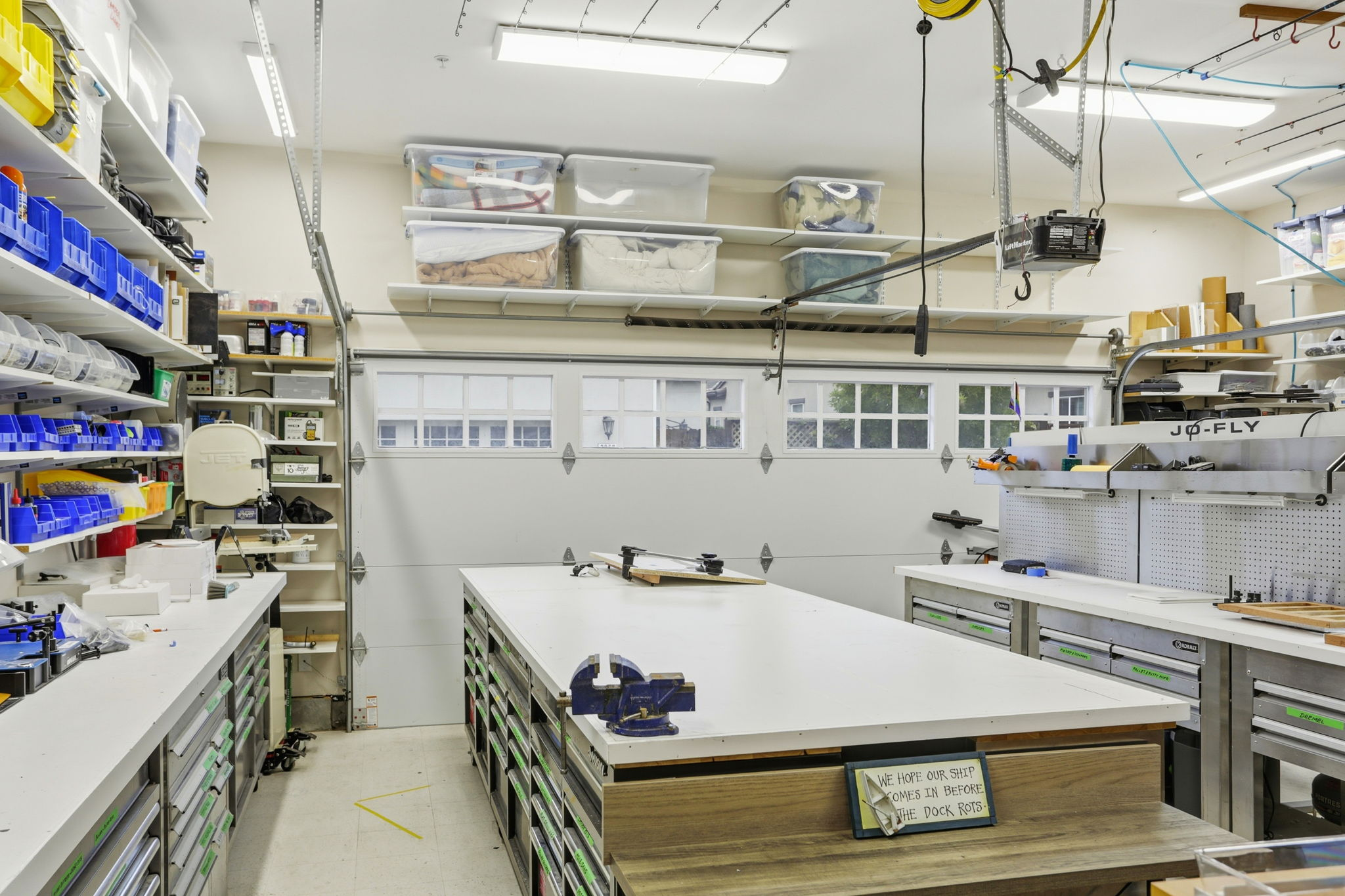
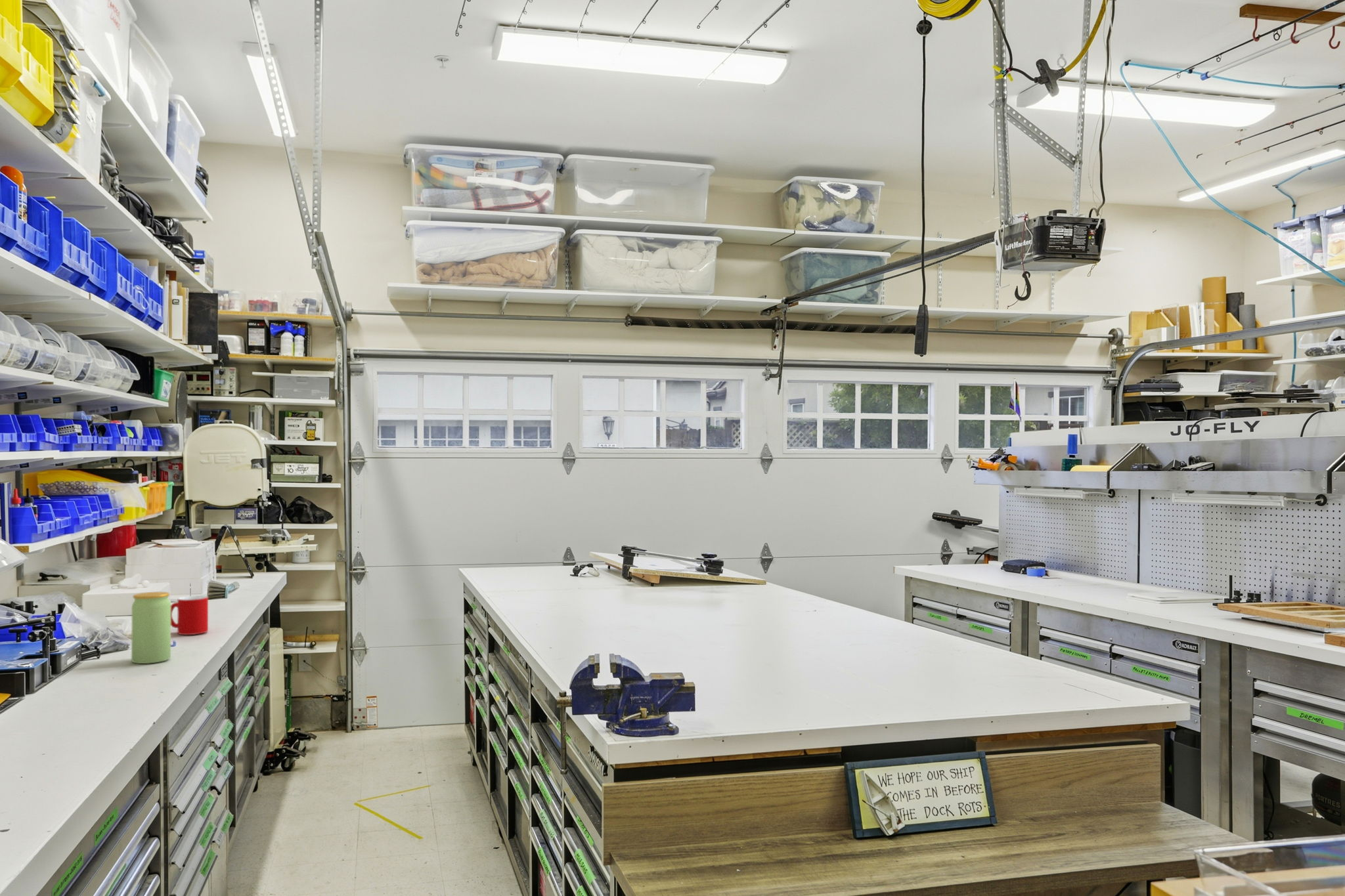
+ jar [131,591,171,664]
+ cup [171,595,209,635]
